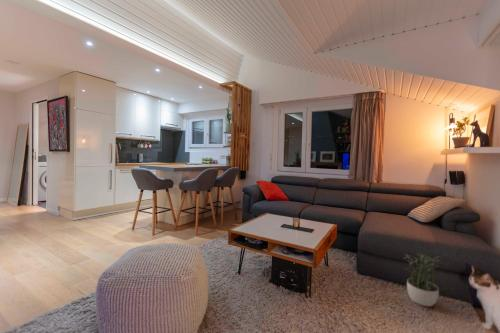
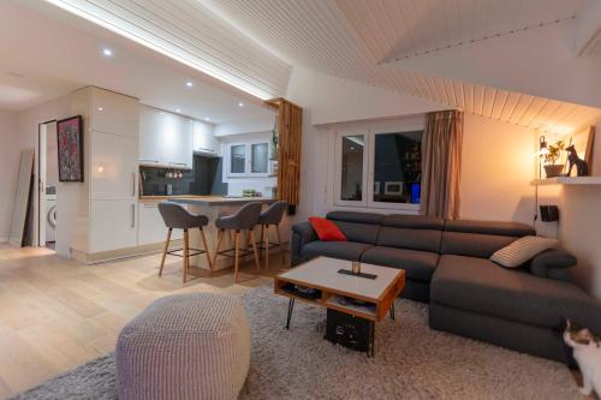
- potted plant [402,251,441,307]
